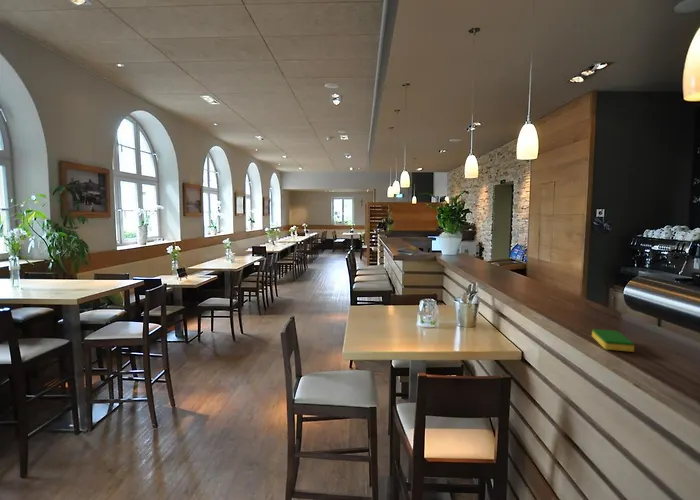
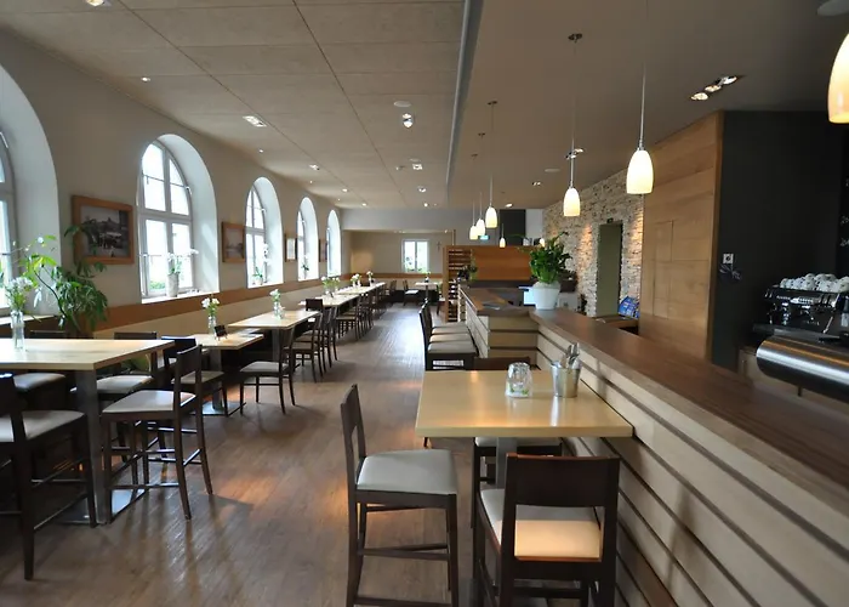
- dish sponge [591,328,635,353]
